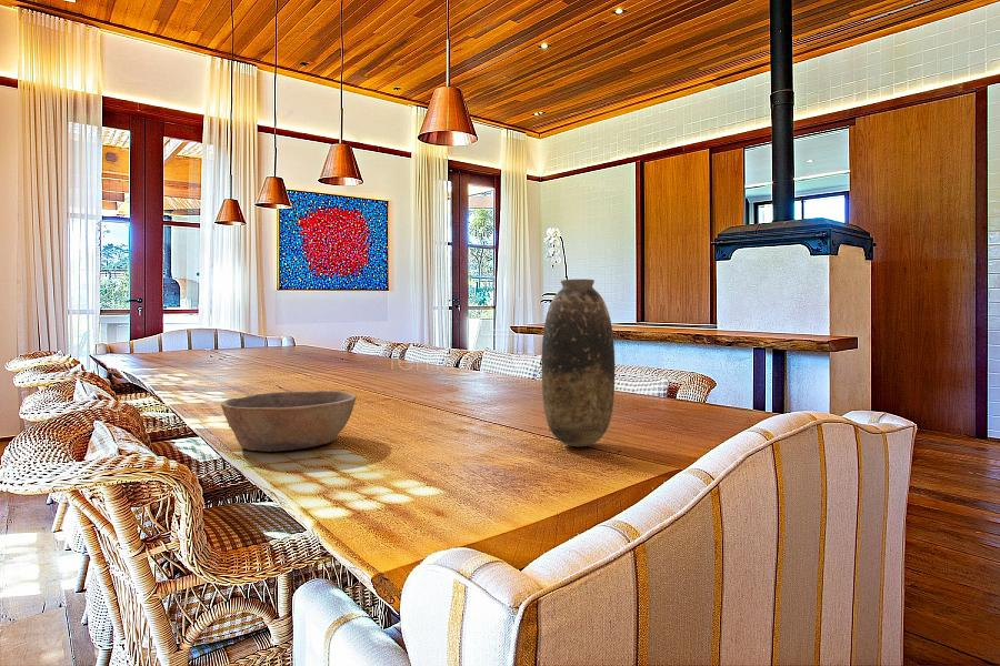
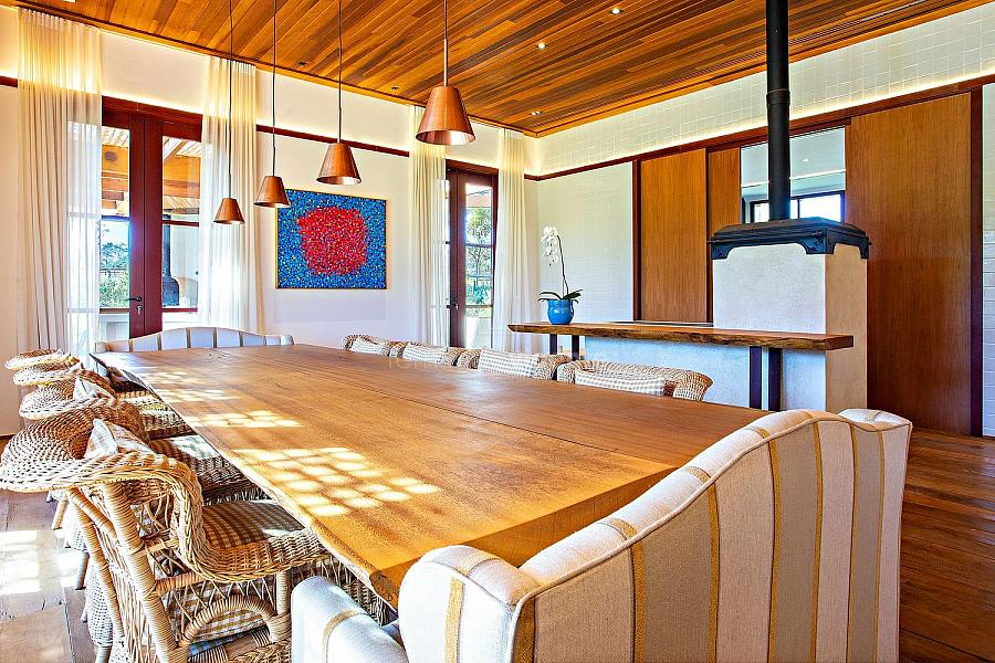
- vase [540,279,616,447]
- bowl [220,390,358,453]
